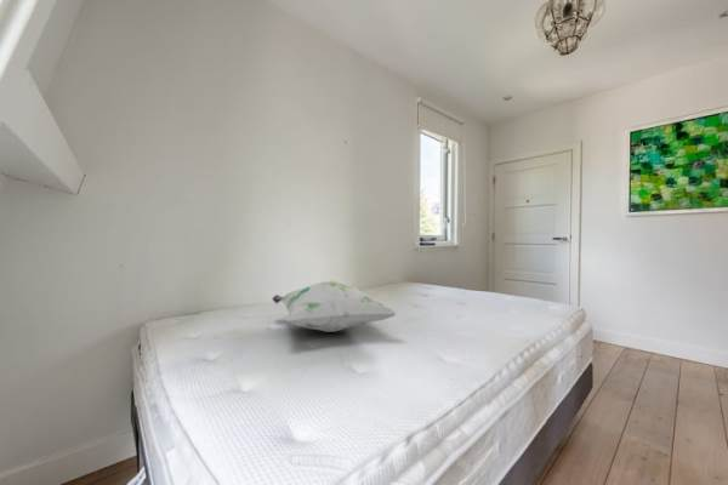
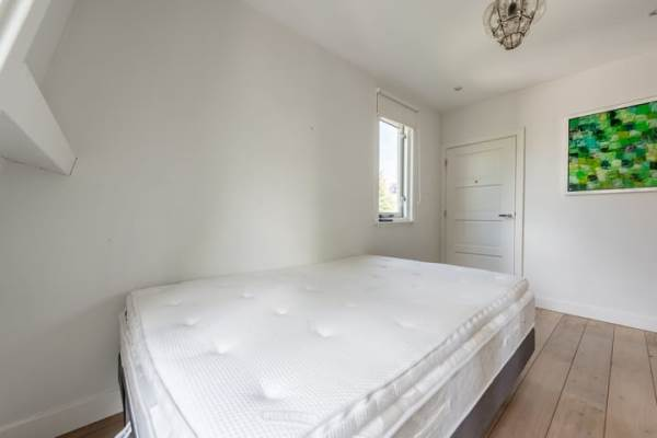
- decorative pillow [272,279,397,333]
